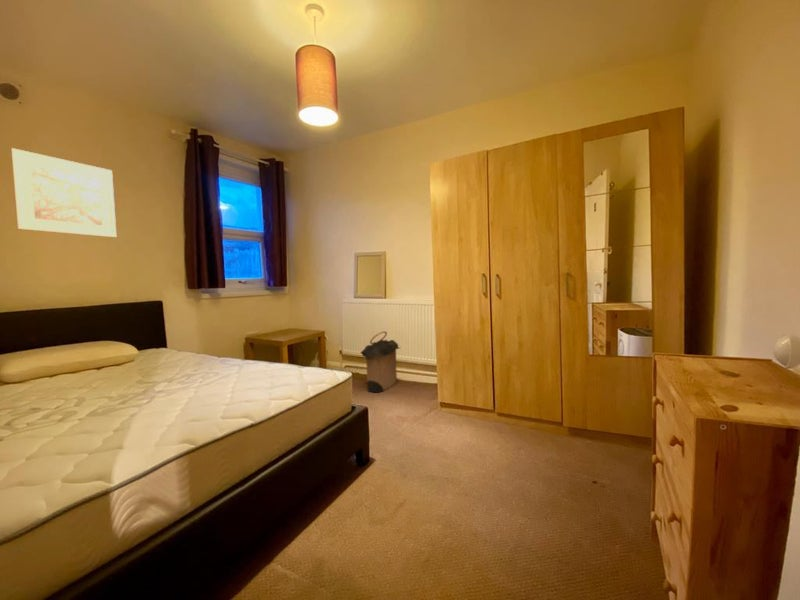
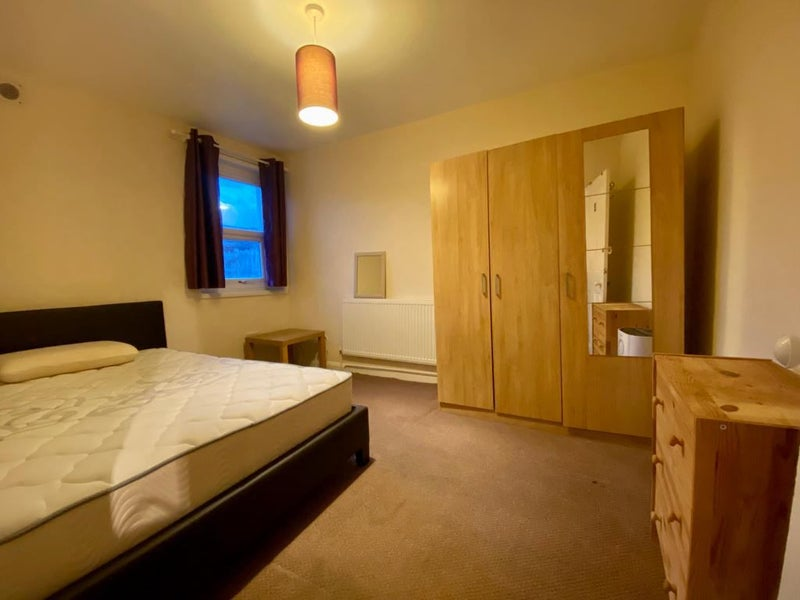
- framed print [10,147,117,238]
- laundry hamper [359,330,400,393]
